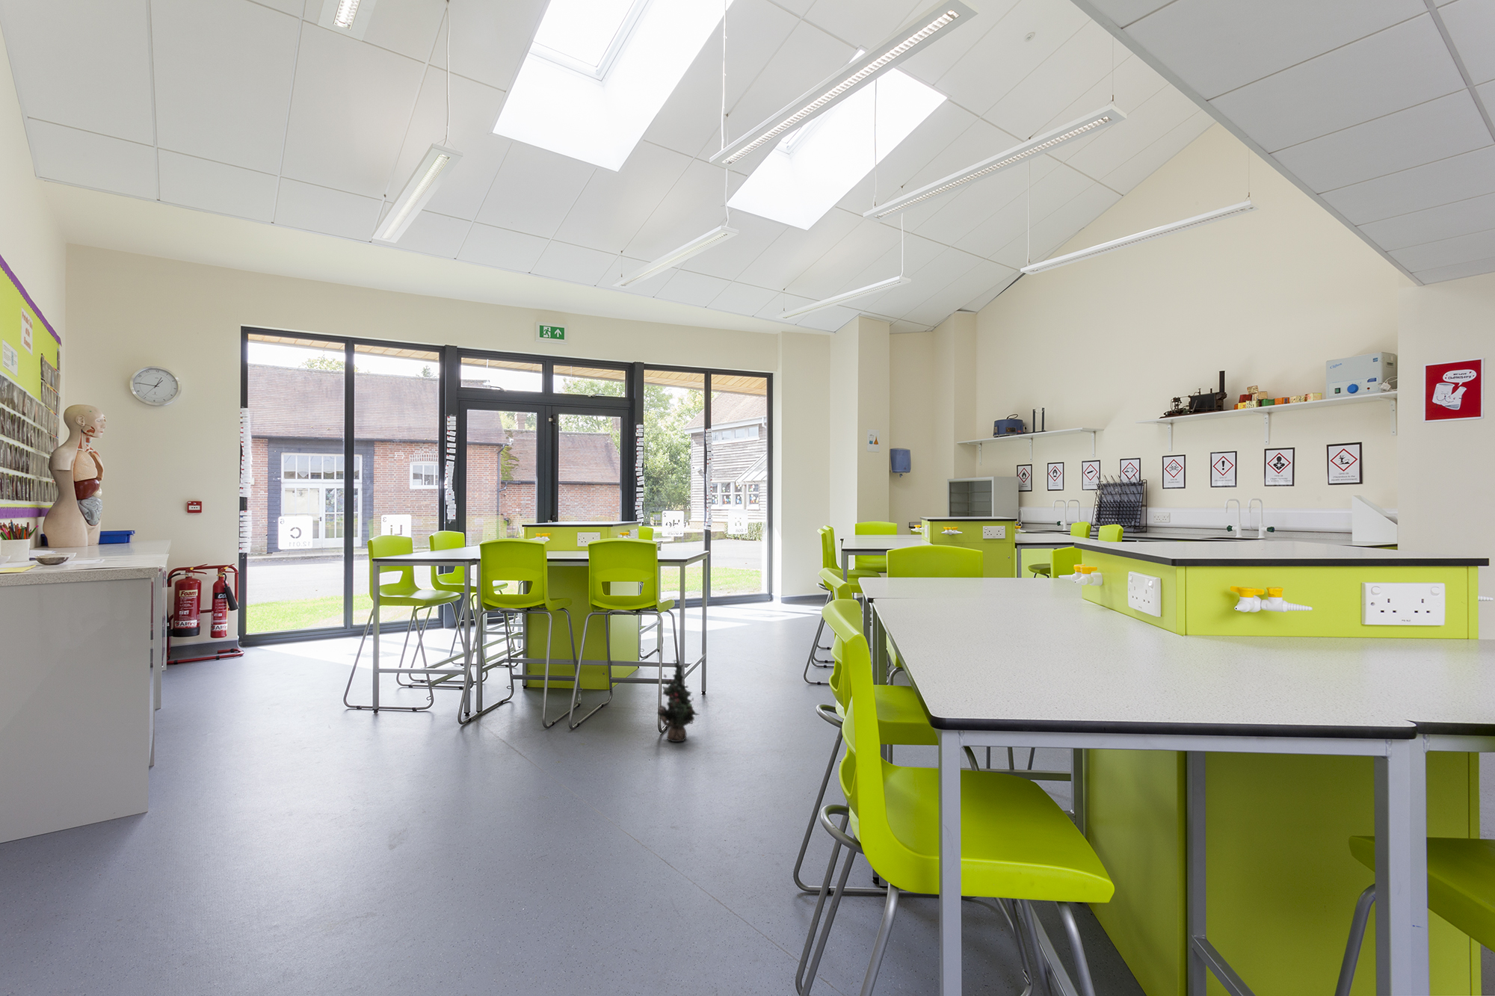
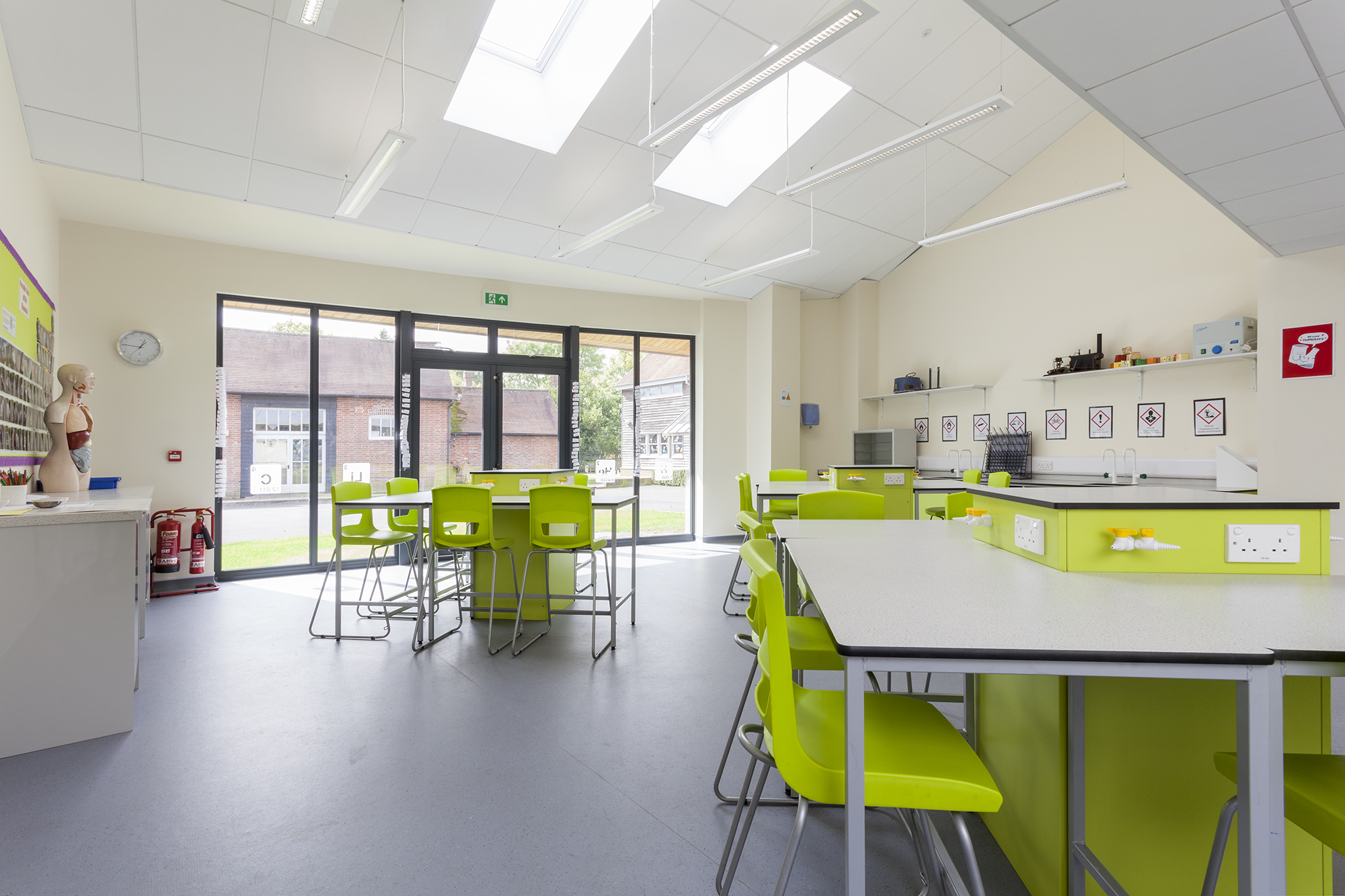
- decorative plant [656,659,700,743]
